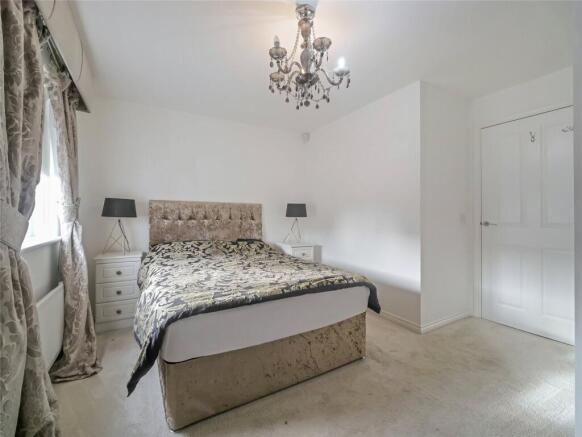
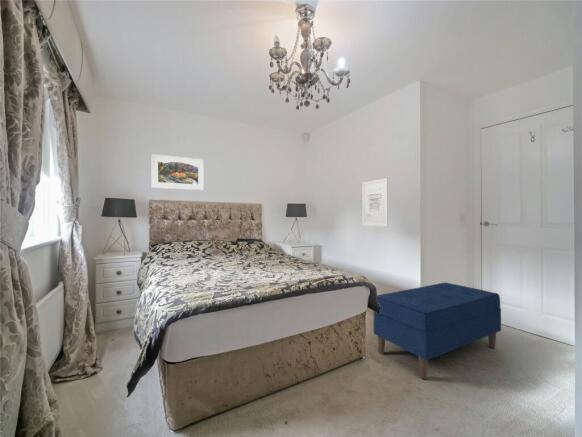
+ wall art [361,177,389,227]
+ bench [373,282,502,380]
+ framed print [151,153,205,191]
